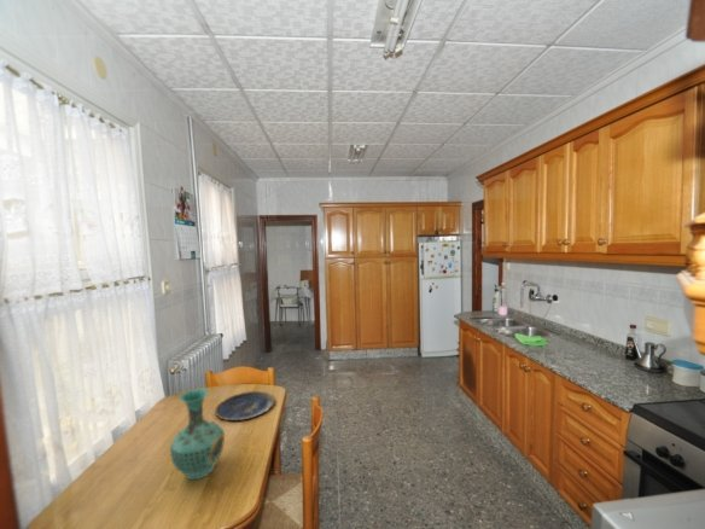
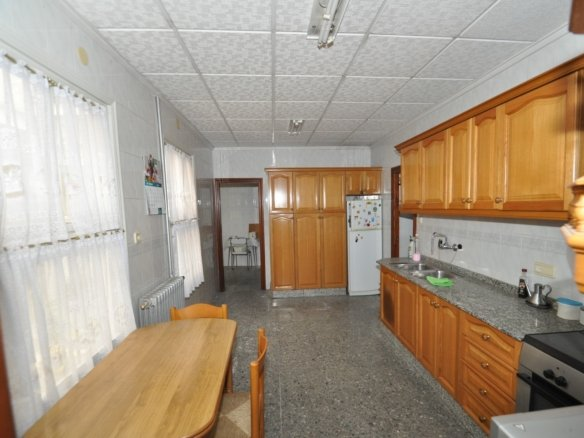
- vase [169,388,226,481]
- plate [214,390,275,422]
